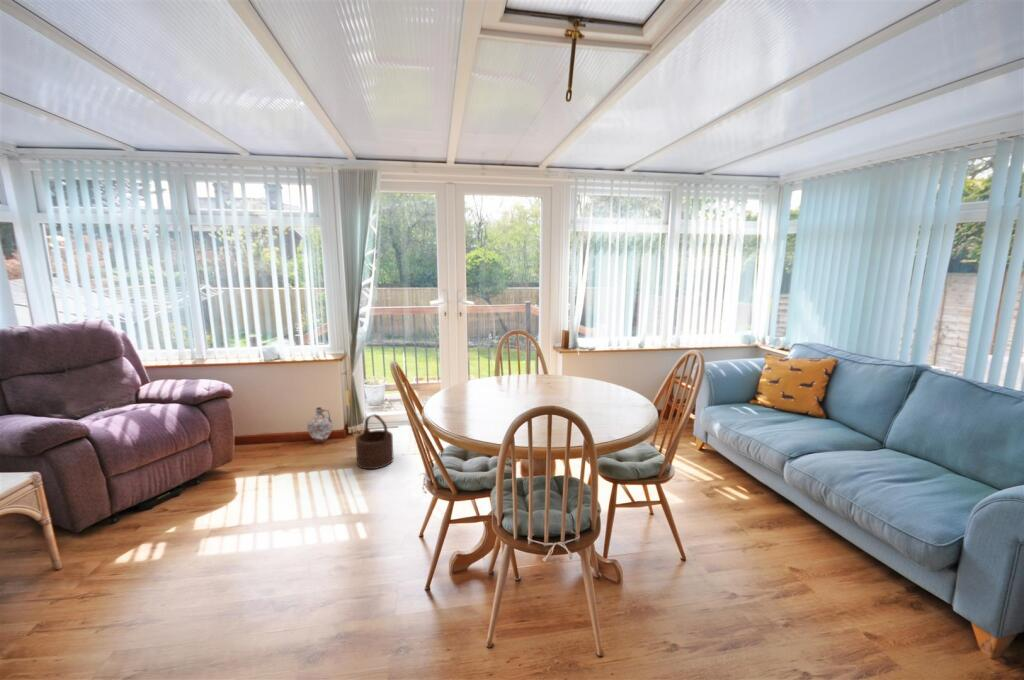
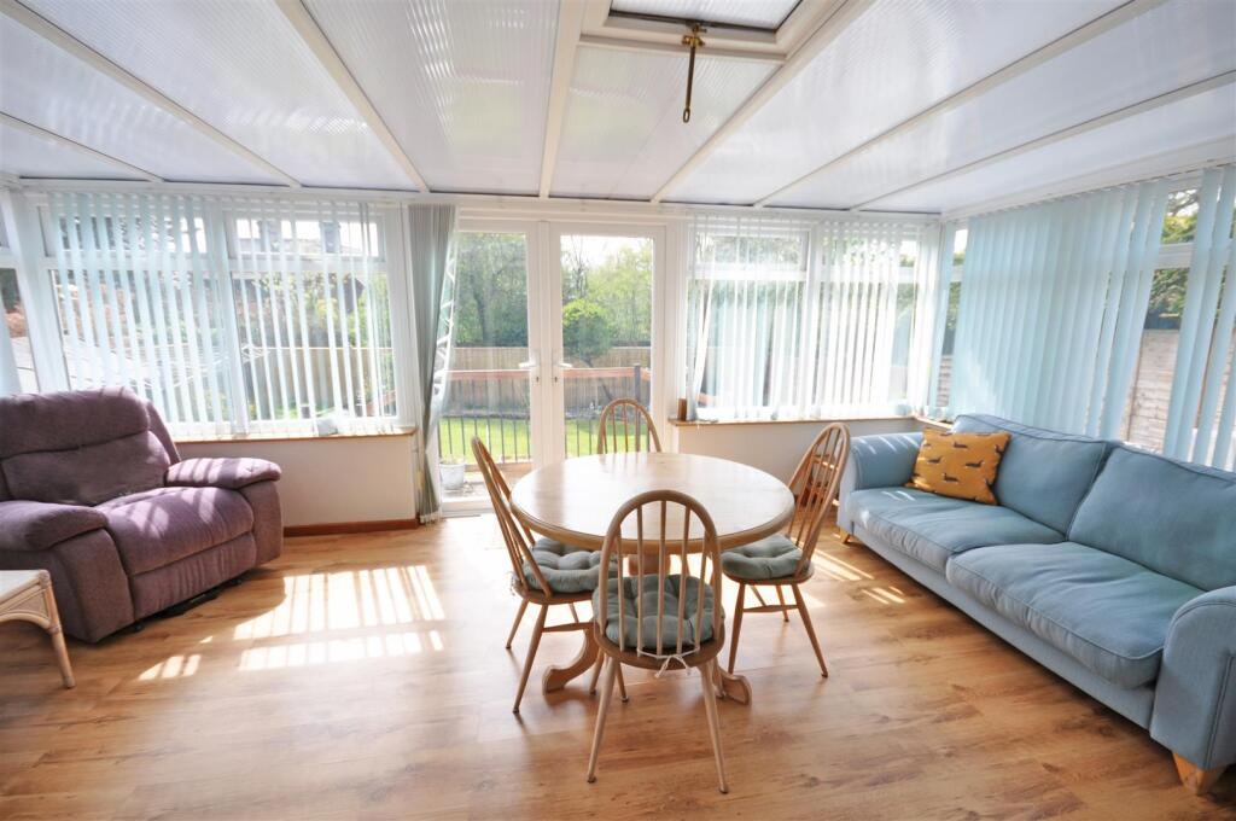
- wooden bucket [354,413,395,470]
- ceramic jug [306,406,334,444]
